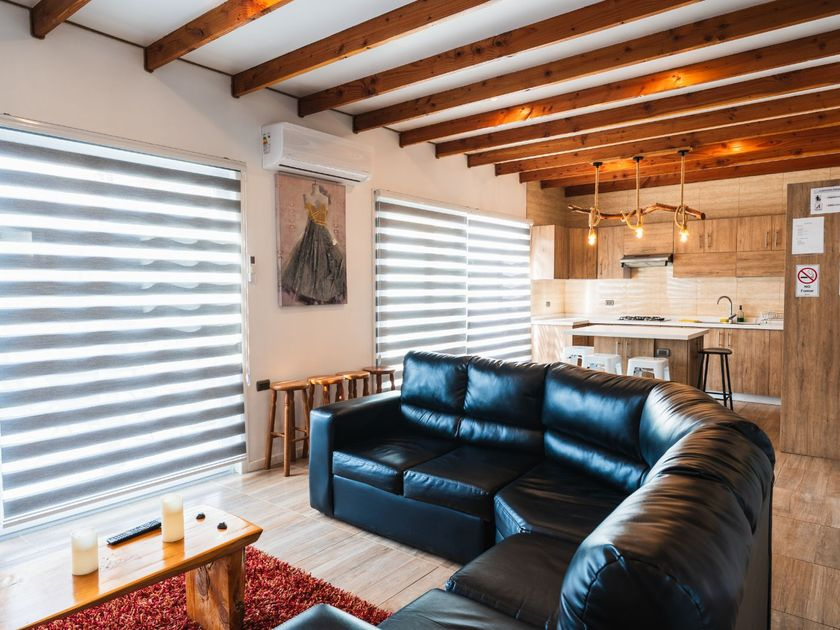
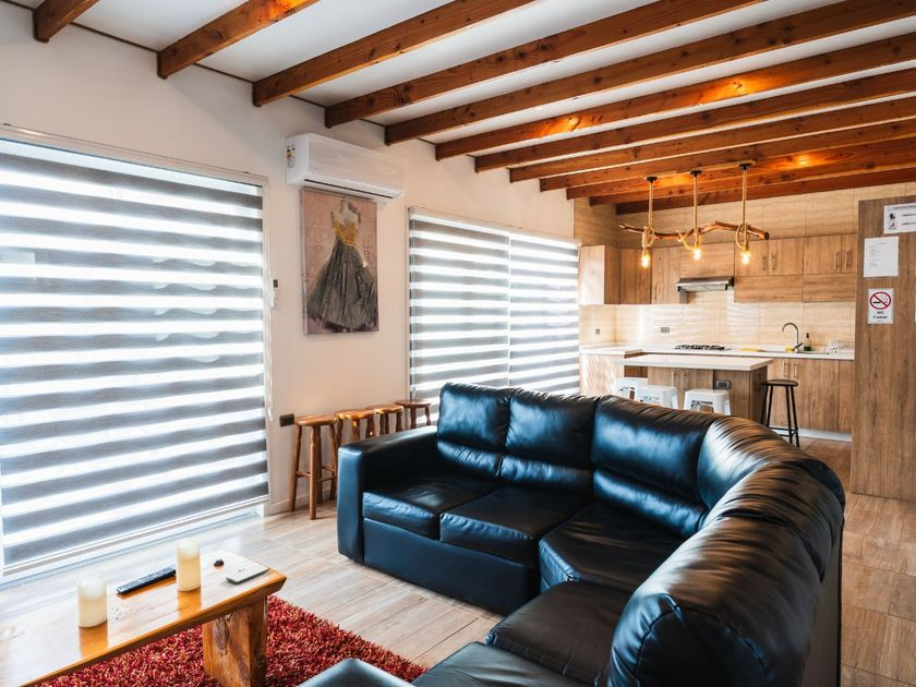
+ smartphone [225,564,270,584]
